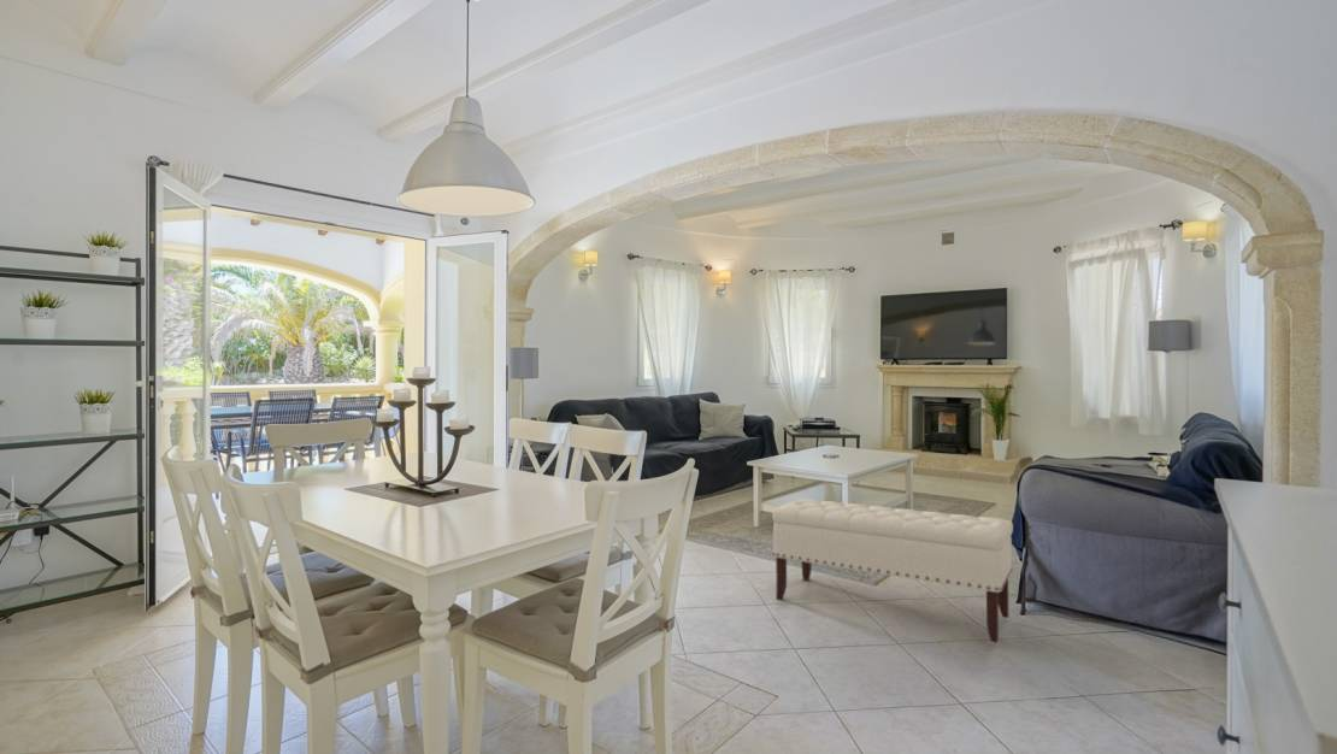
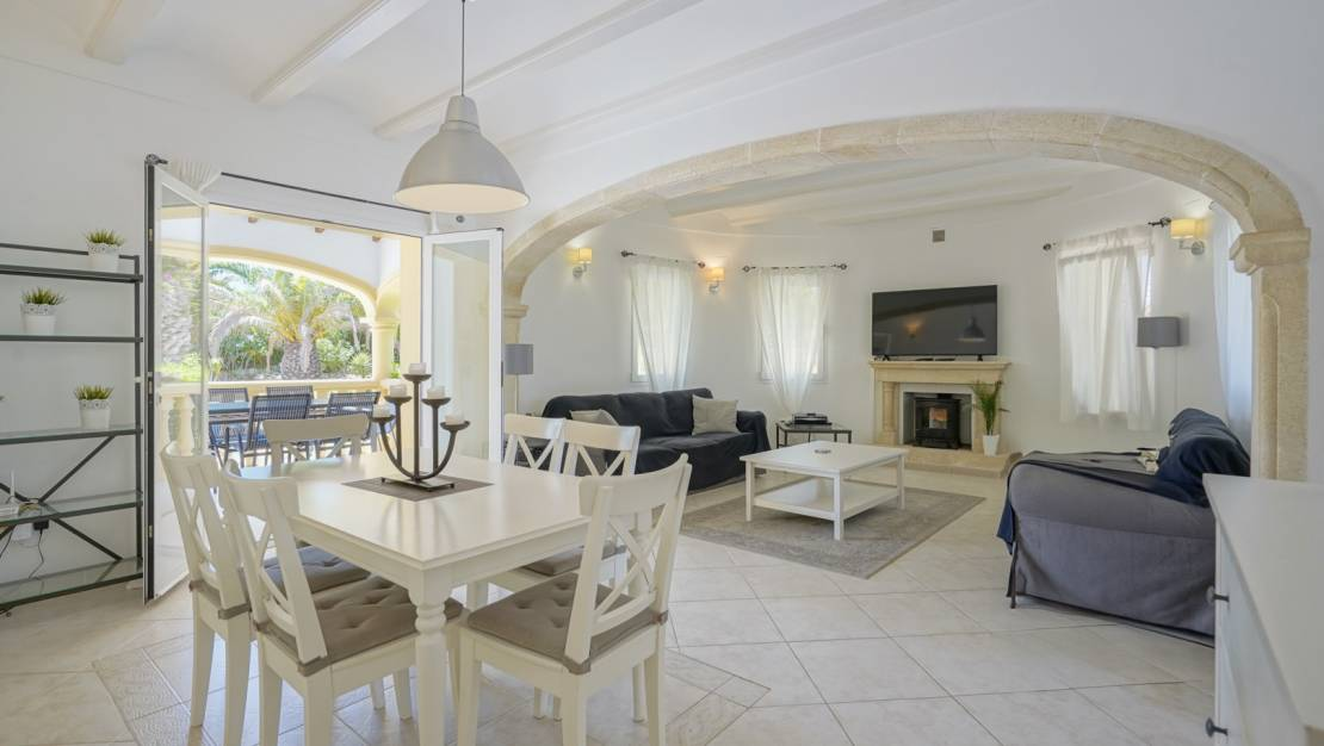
- bench [771,497,1014,644]
